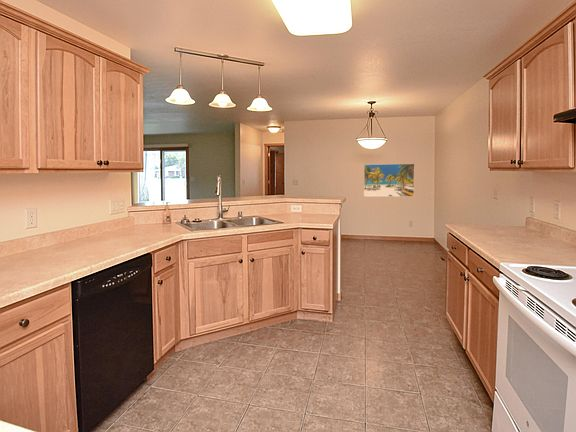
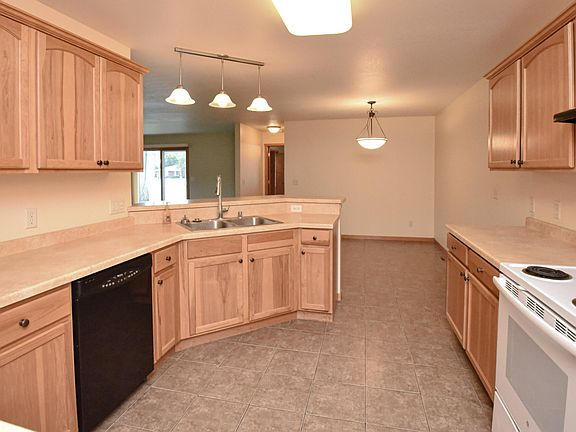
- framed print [363,163,415,198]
